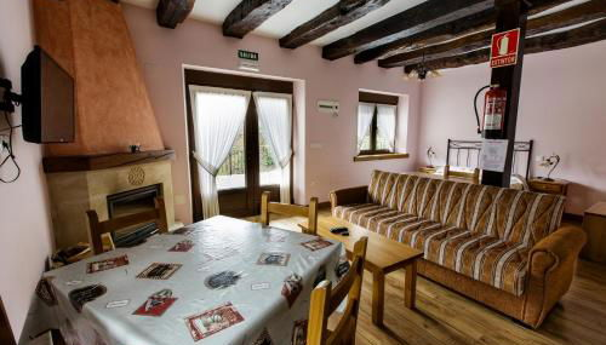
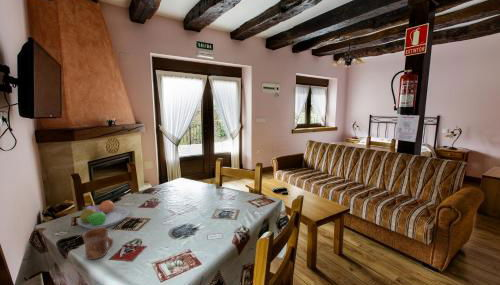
+ fruit bowl [76,199,131,230]
+ mug [81,227,114,261]
